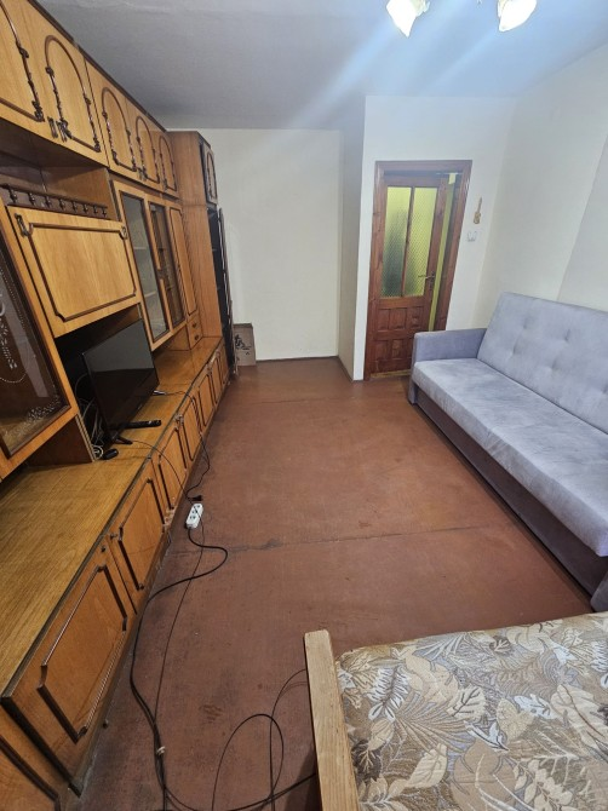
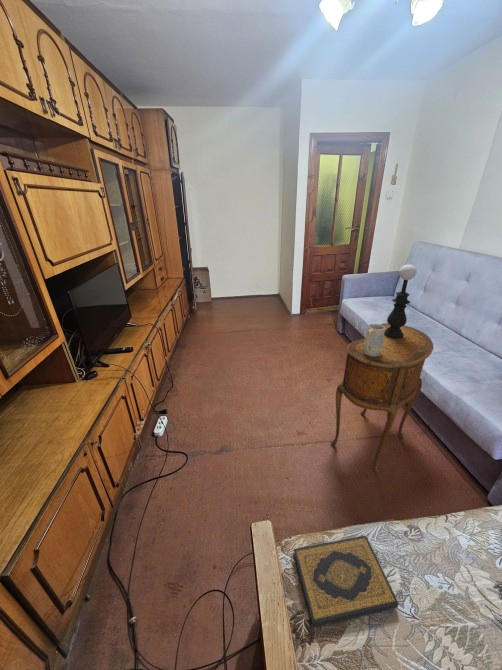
+ mug [363,323,385,356]
+ side table [330,322,434,474]
+ hardback book [292,535,400,628]
+ table lamp [384,264,417,338]
